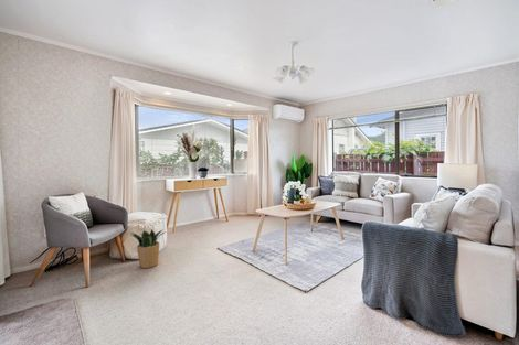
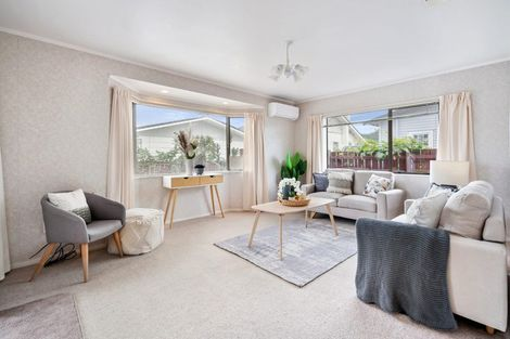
- potted plant [130,228,168,269]
